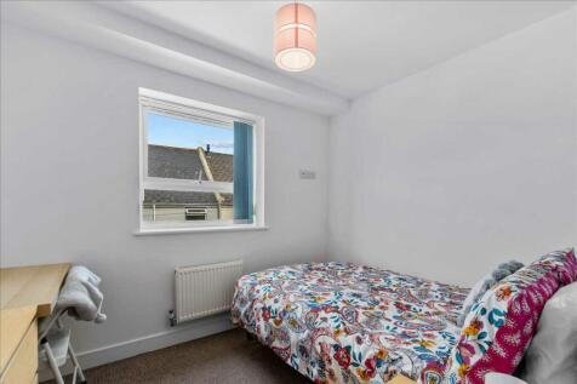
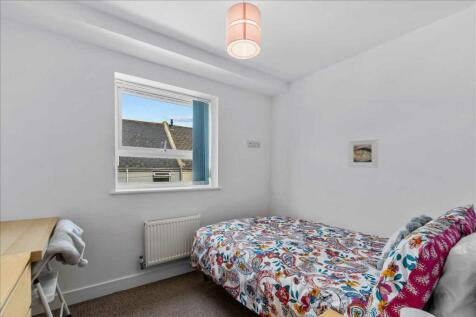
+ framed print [347,137,379,169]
